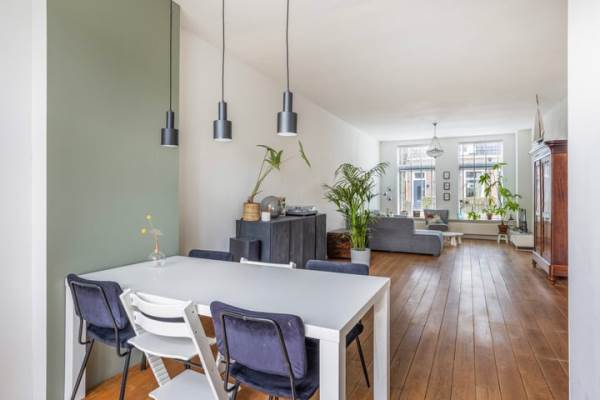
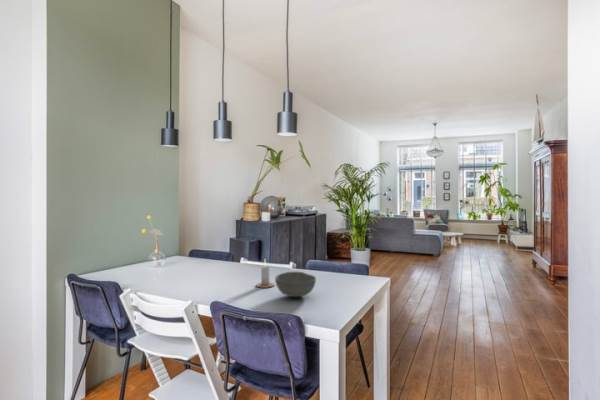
+ bowl [274,271,317,298]
+ candle [255,259,276,289]
